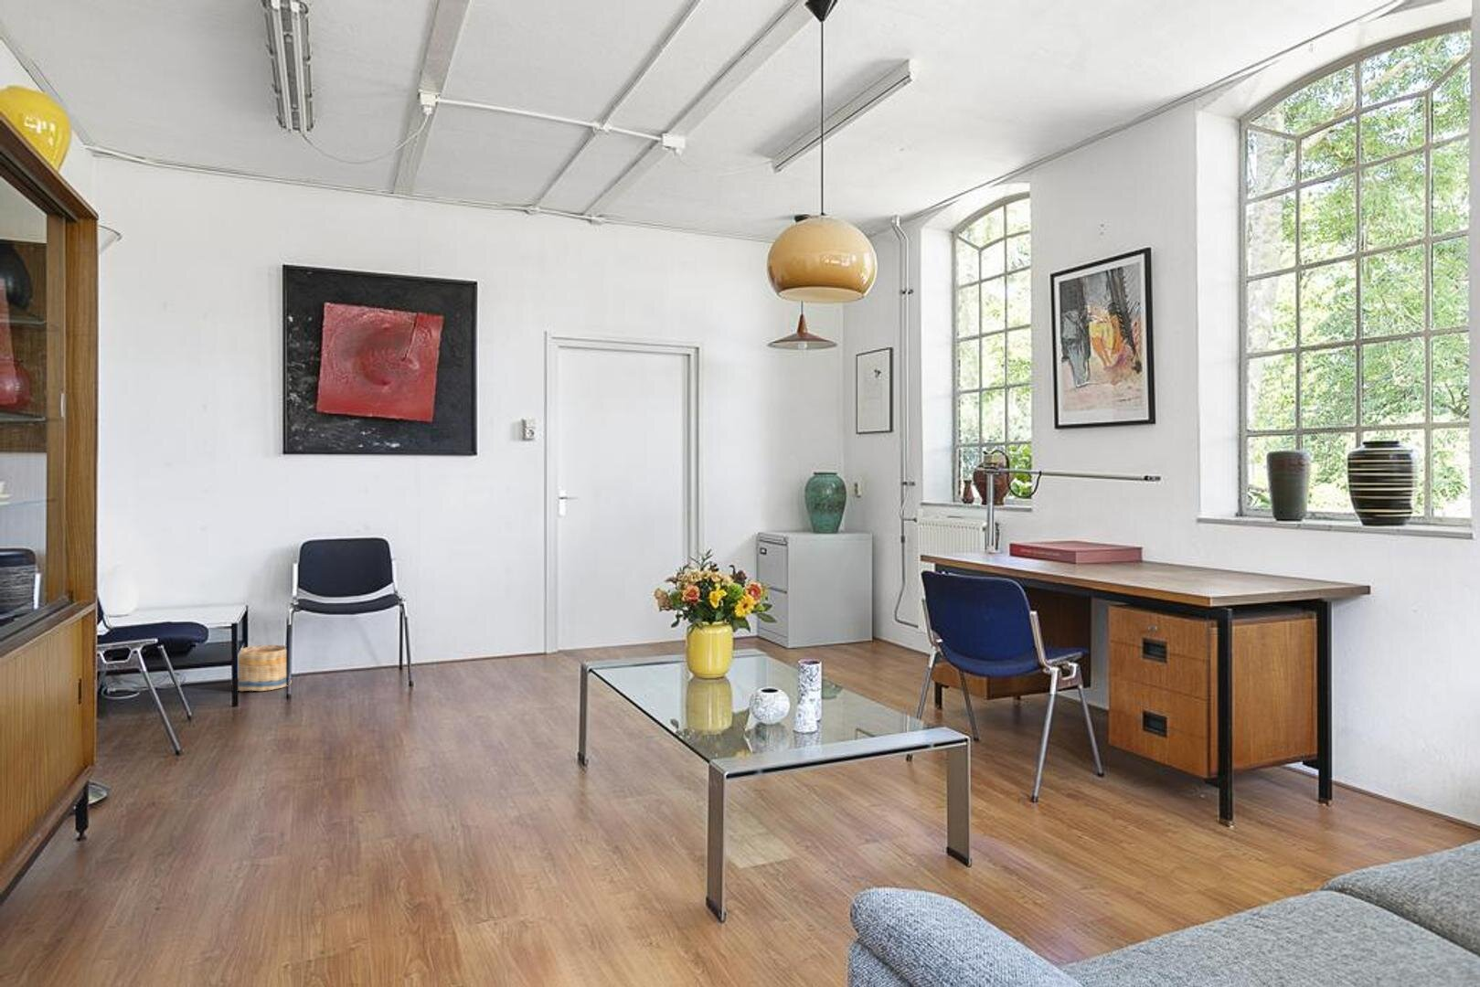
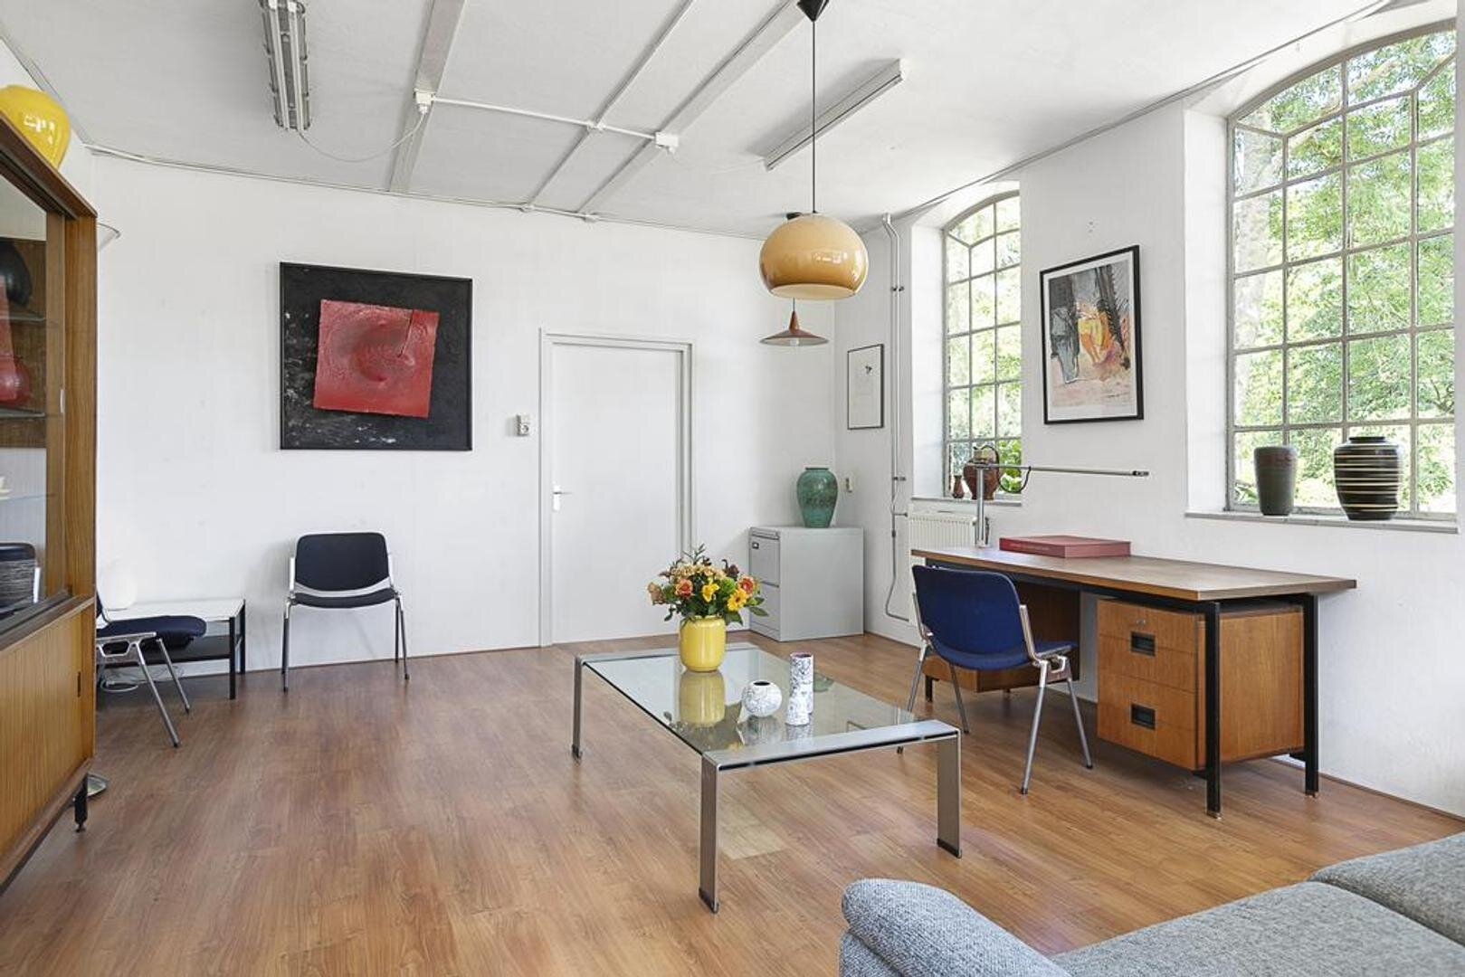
- basket [238,644,292,692]
